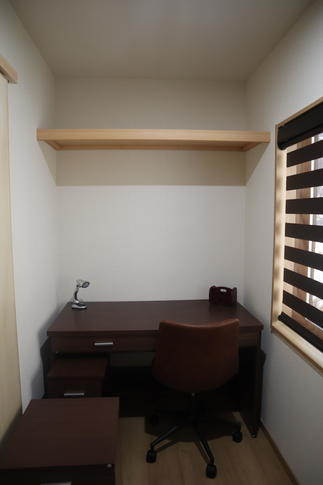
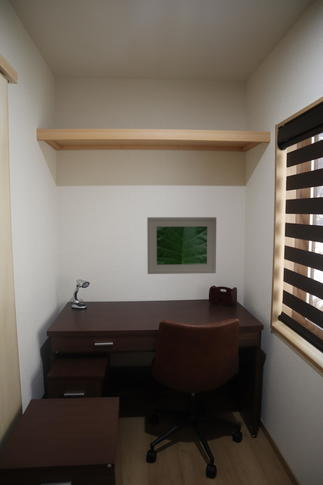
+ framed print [146,216,217,275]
